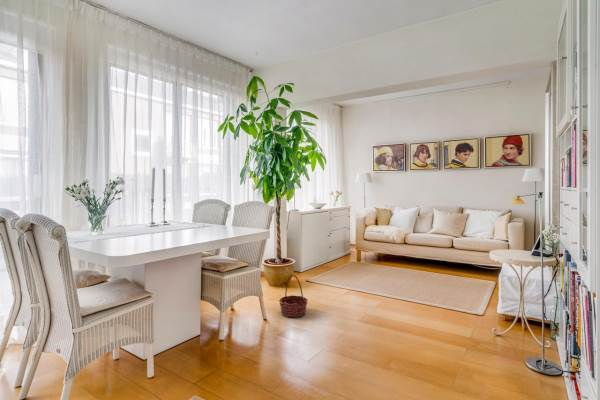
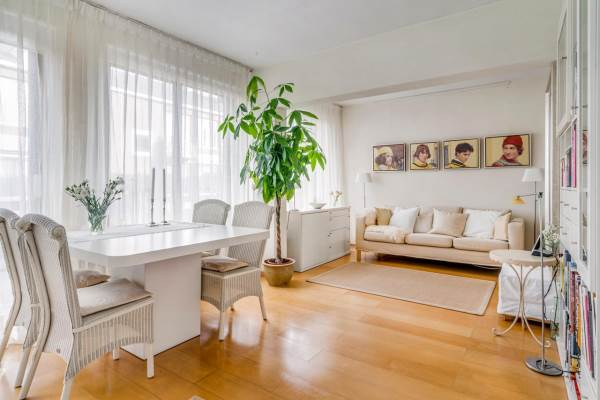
- basket [278,274,309,318]
